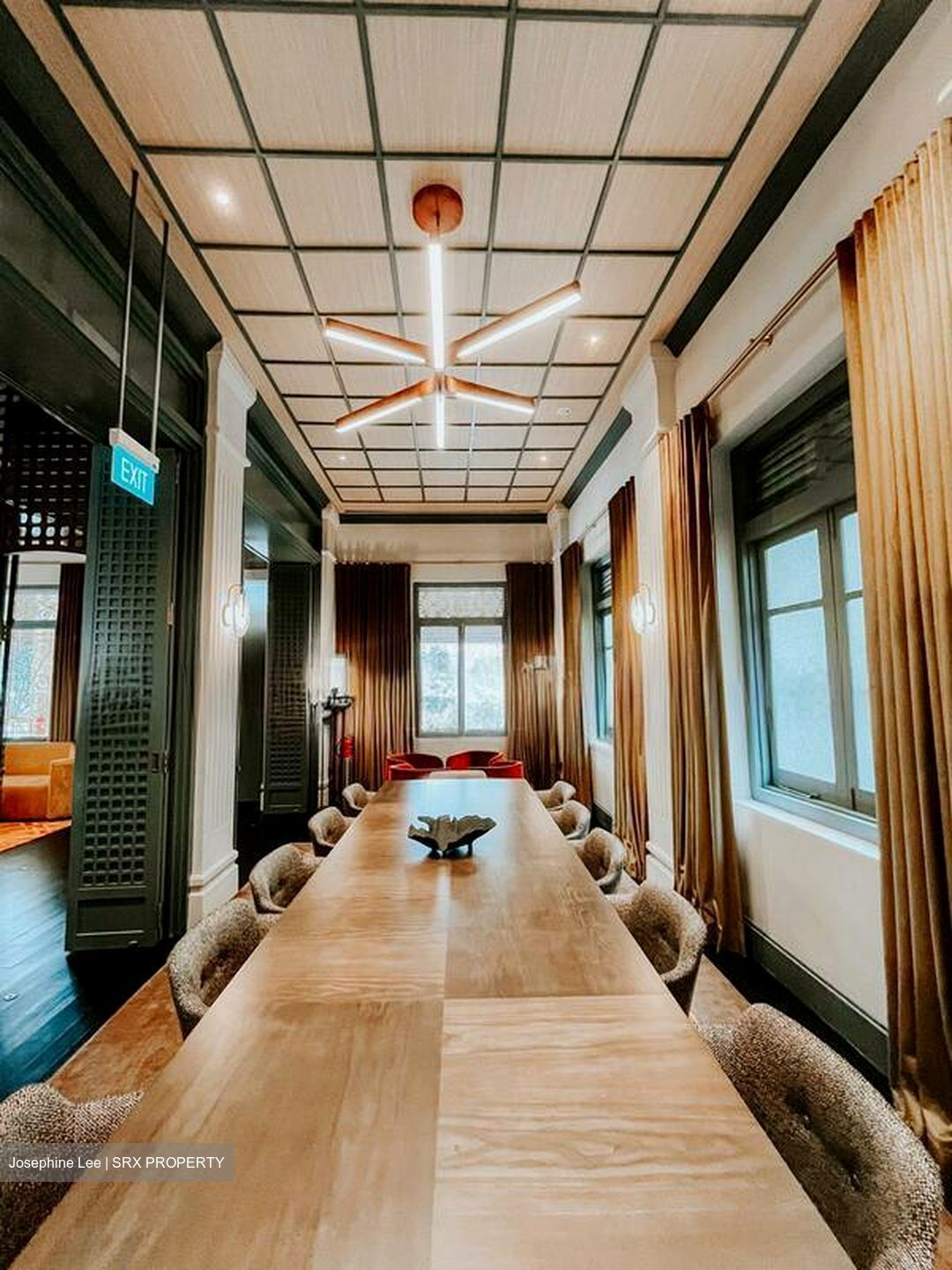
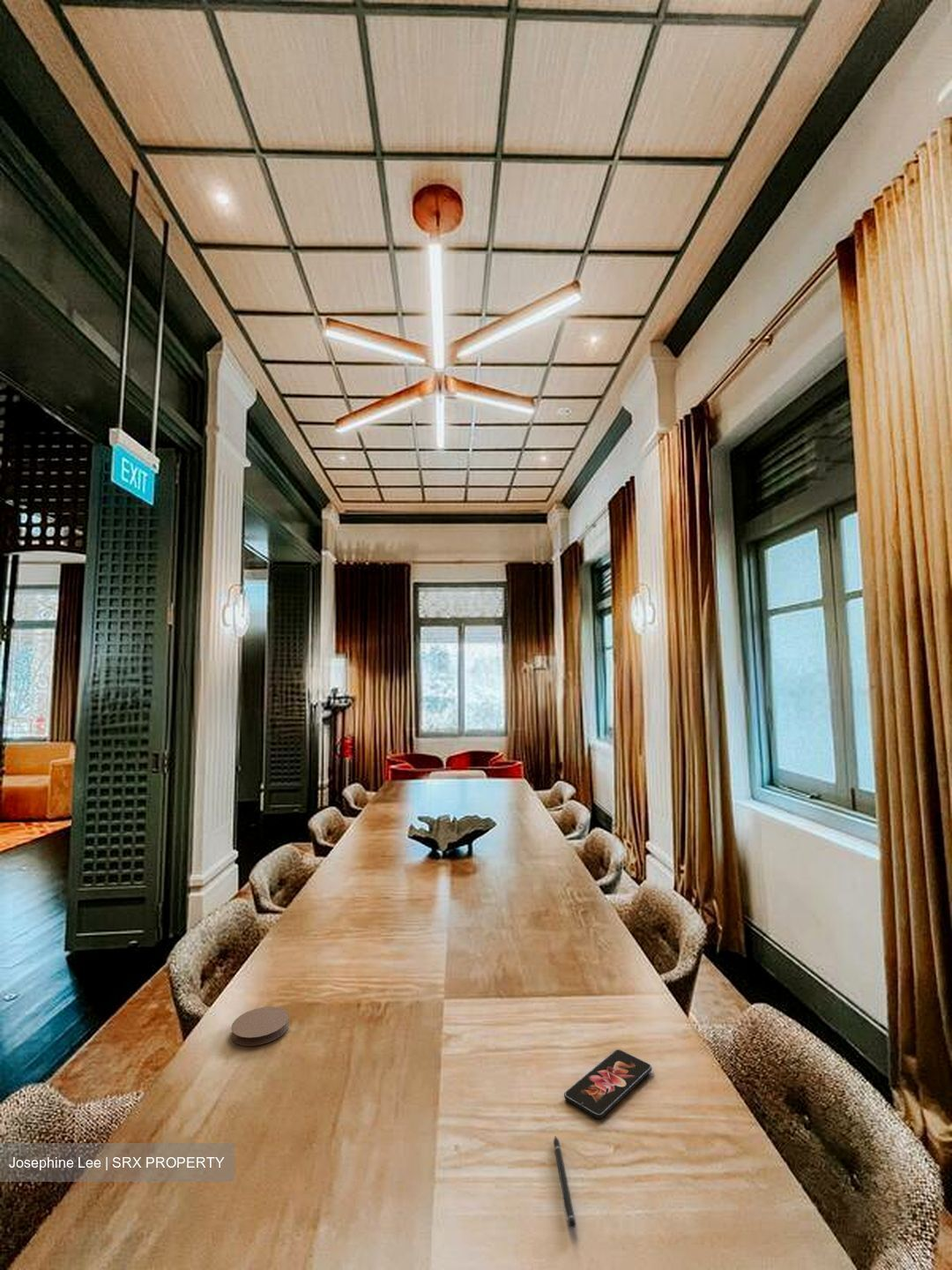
+ pen [553,1136,576,1229]
+ smartphone [563,1049,653,1119]
+ coaster [230,1005,290,1047]
